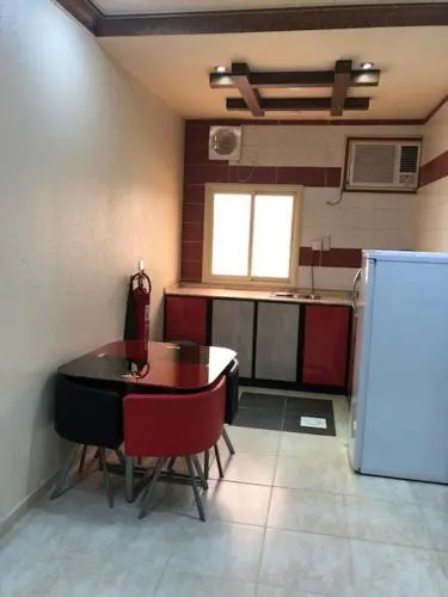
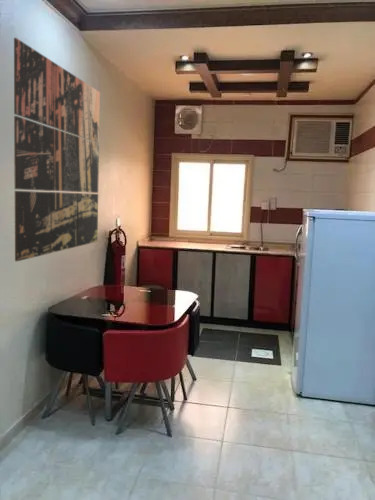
+ wall art [13,37,101,262]
